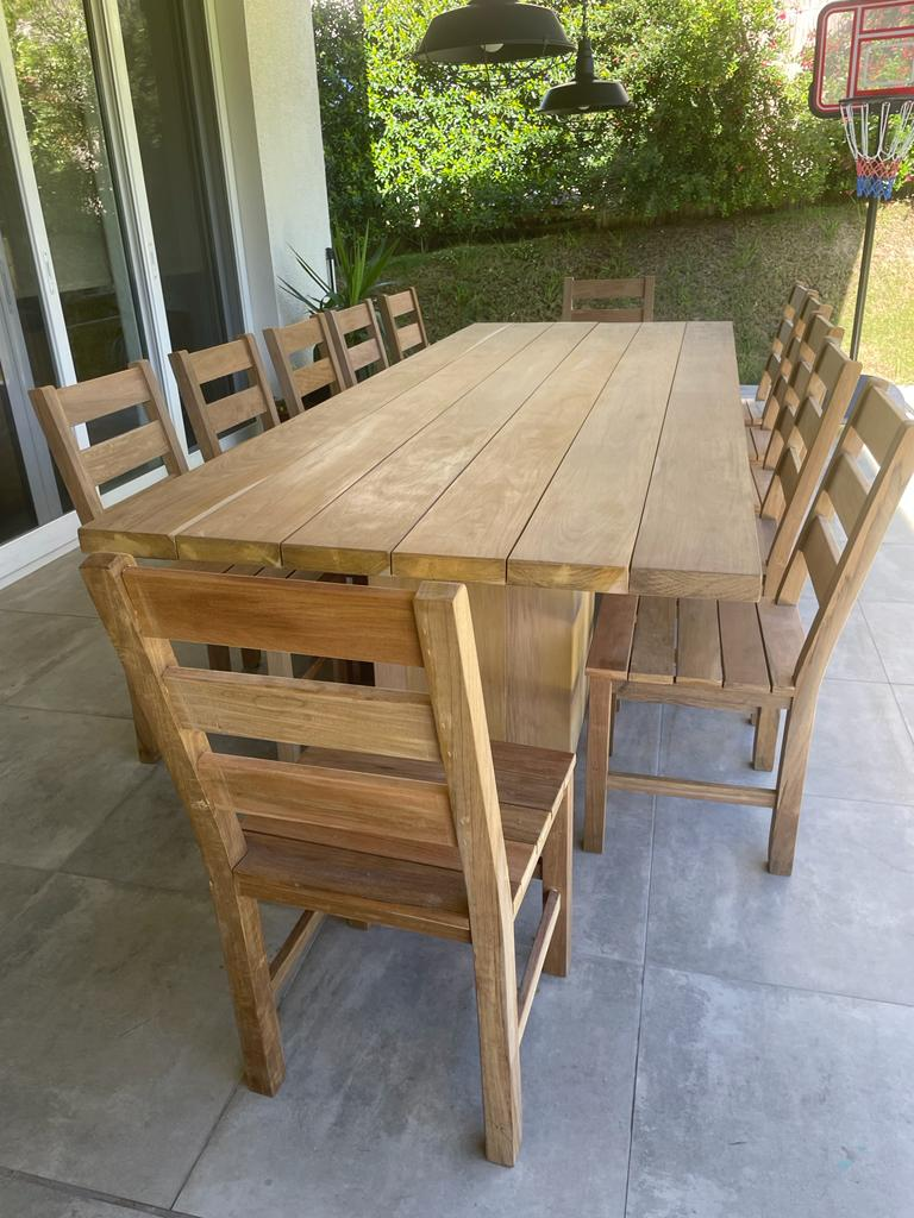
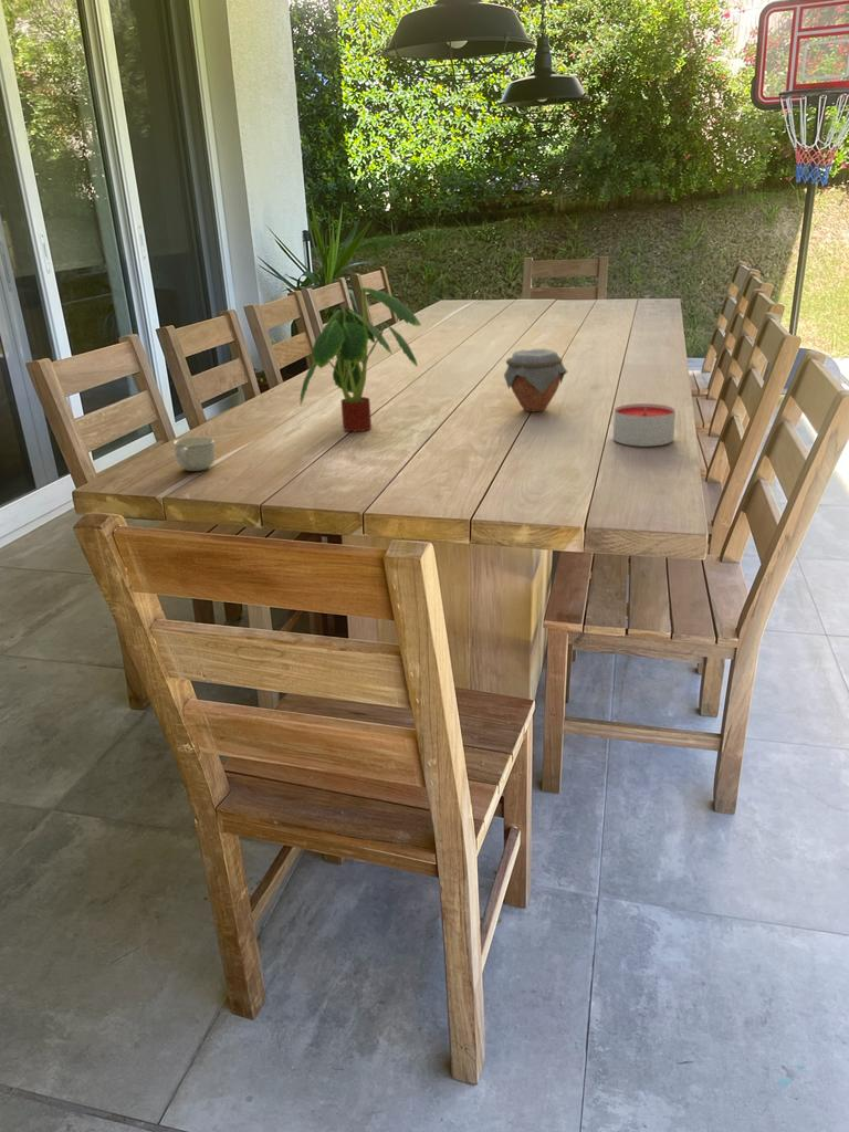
+ candle [612,402,677,448]
+ plant [298,286,422,432]
+ cup [172,436,216,472]
+ jar [503,348,568,412]
